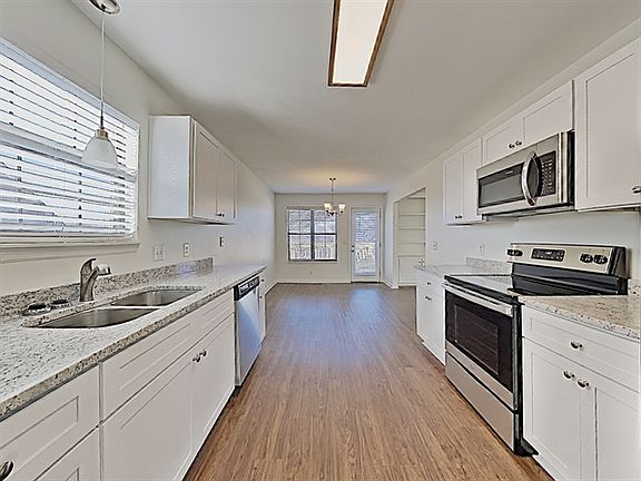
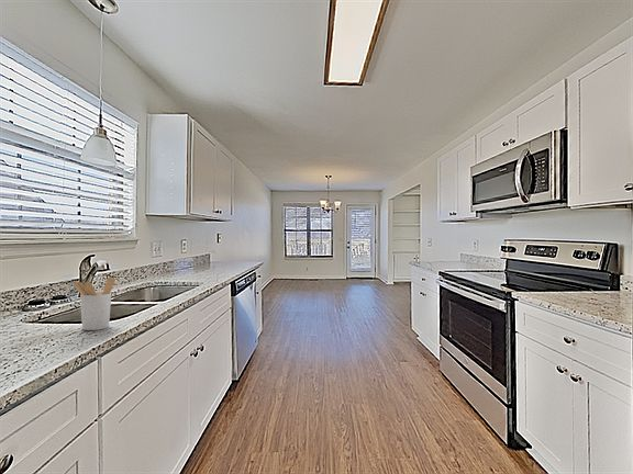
+ utensil holder [73,275,115,331]
